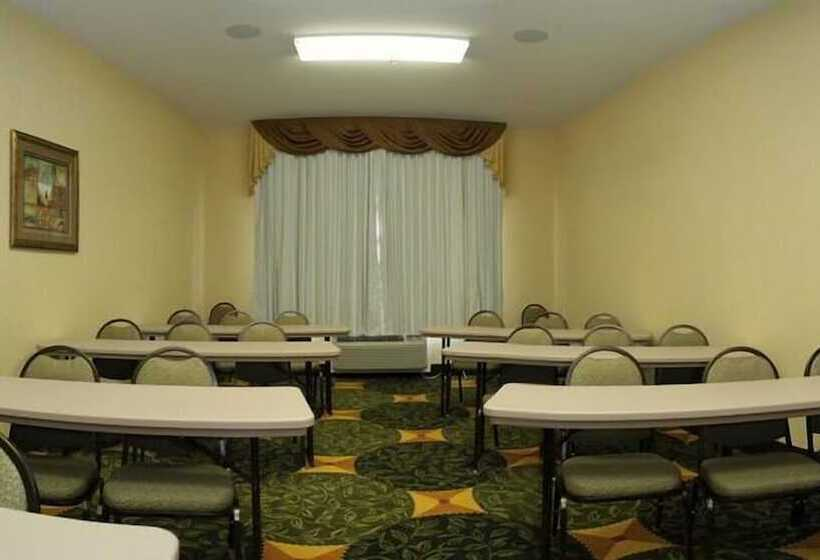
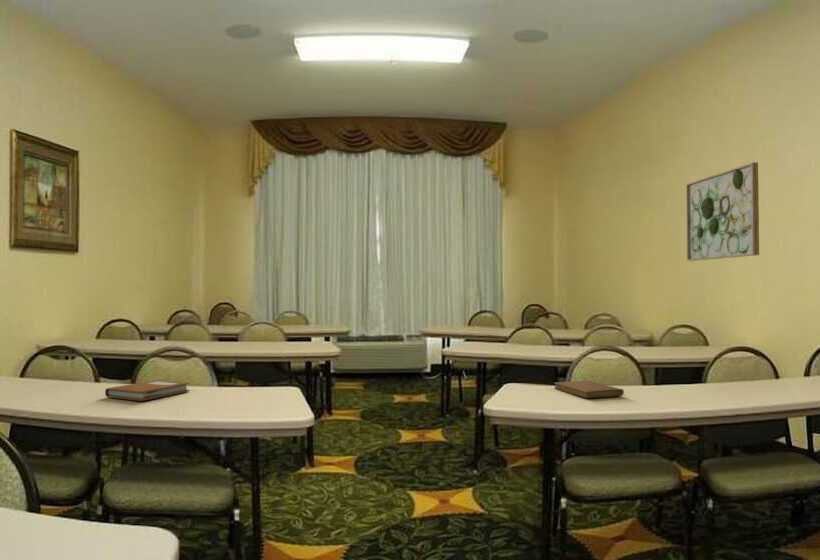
+ notebook [553,380,625,399]
+ wall art [685,161,760,262]
+ notebook [104,379,190,402]
